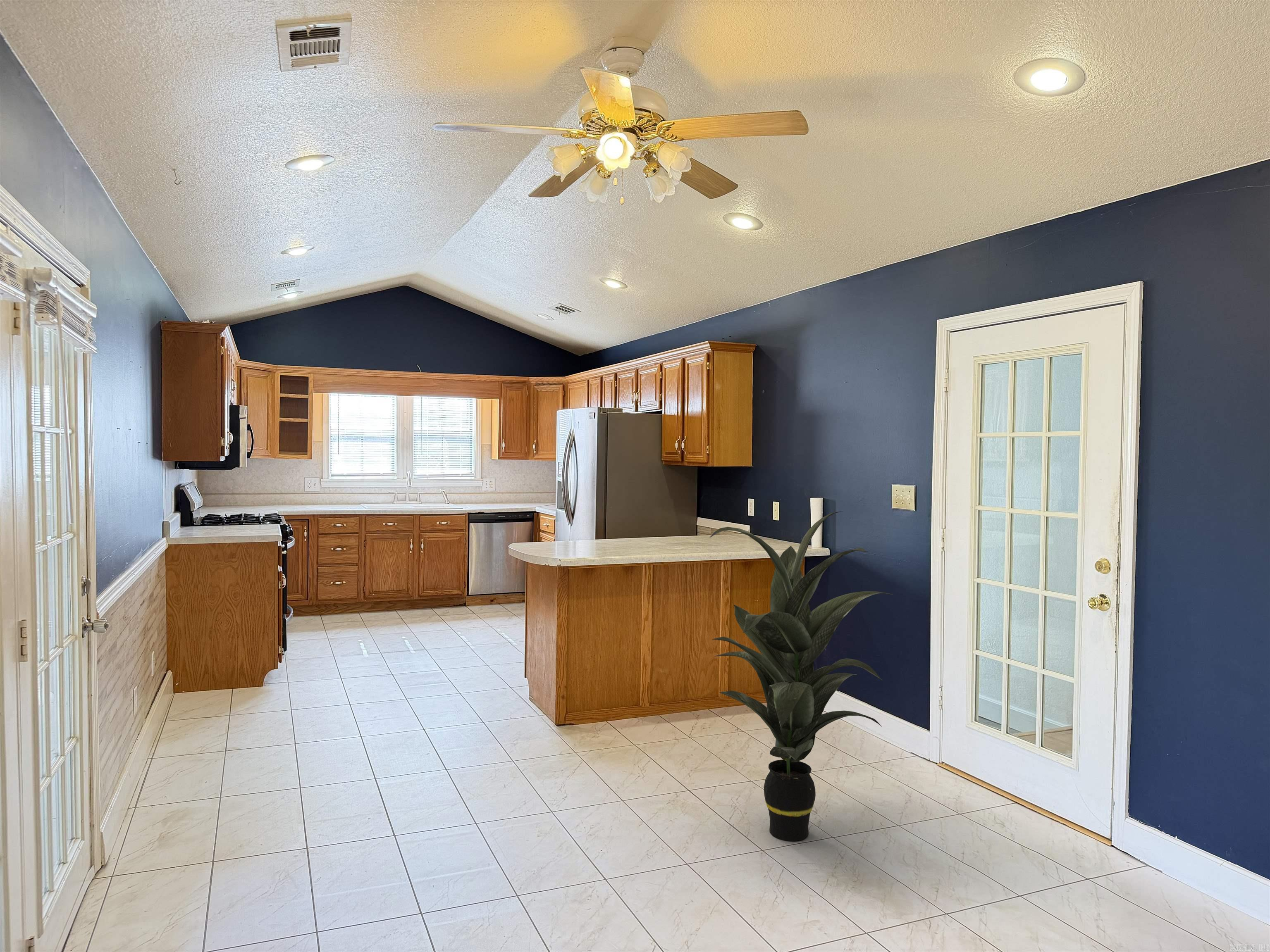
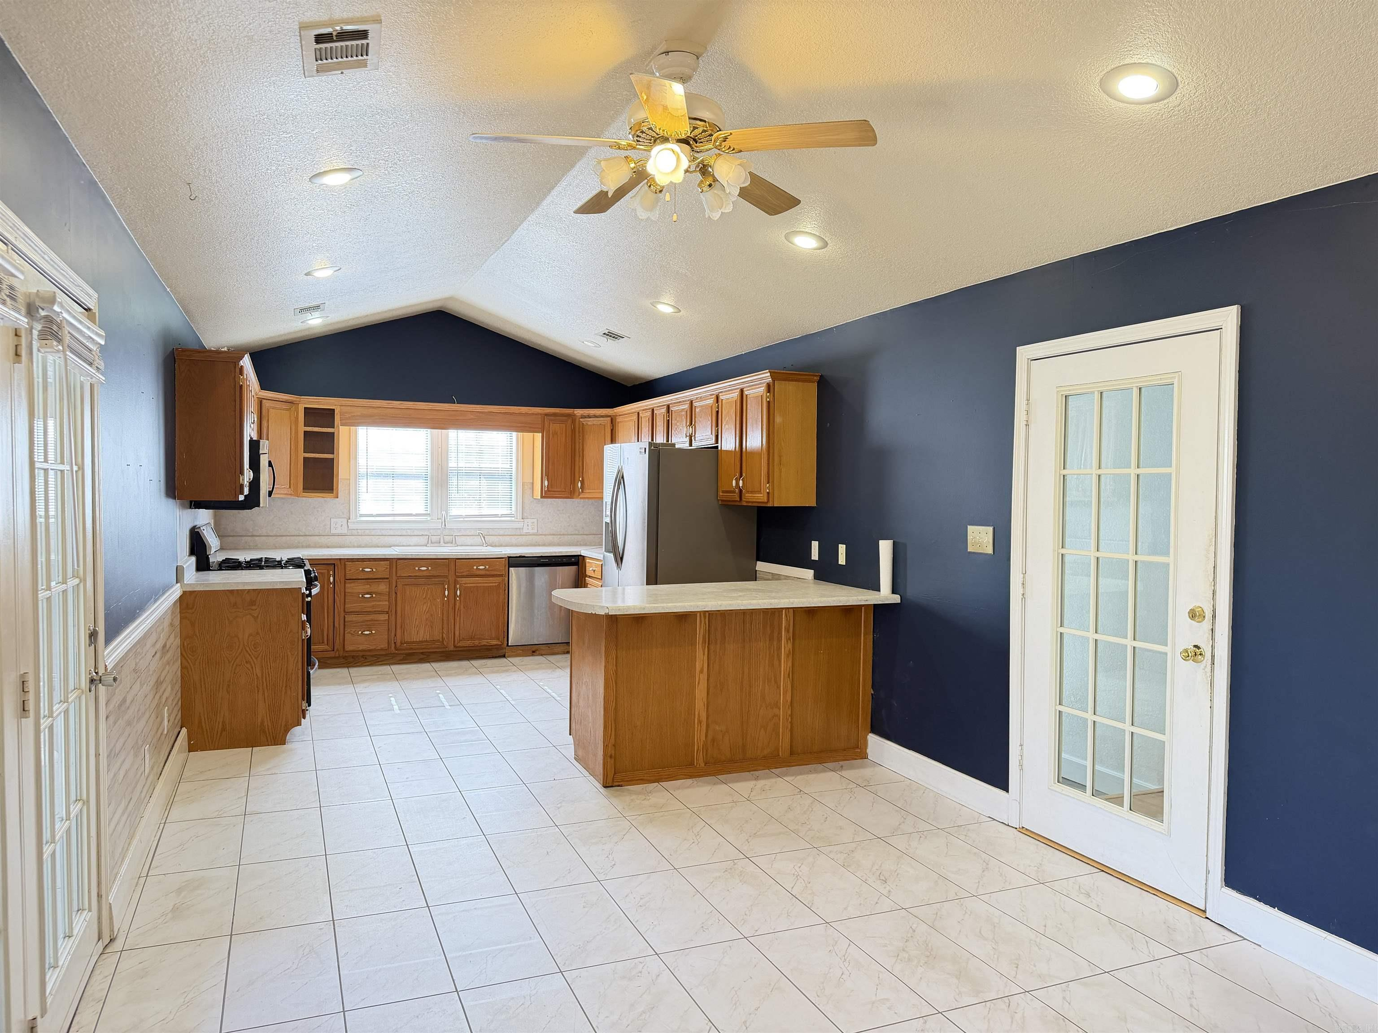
- indoor plant [709,511,893,842]
